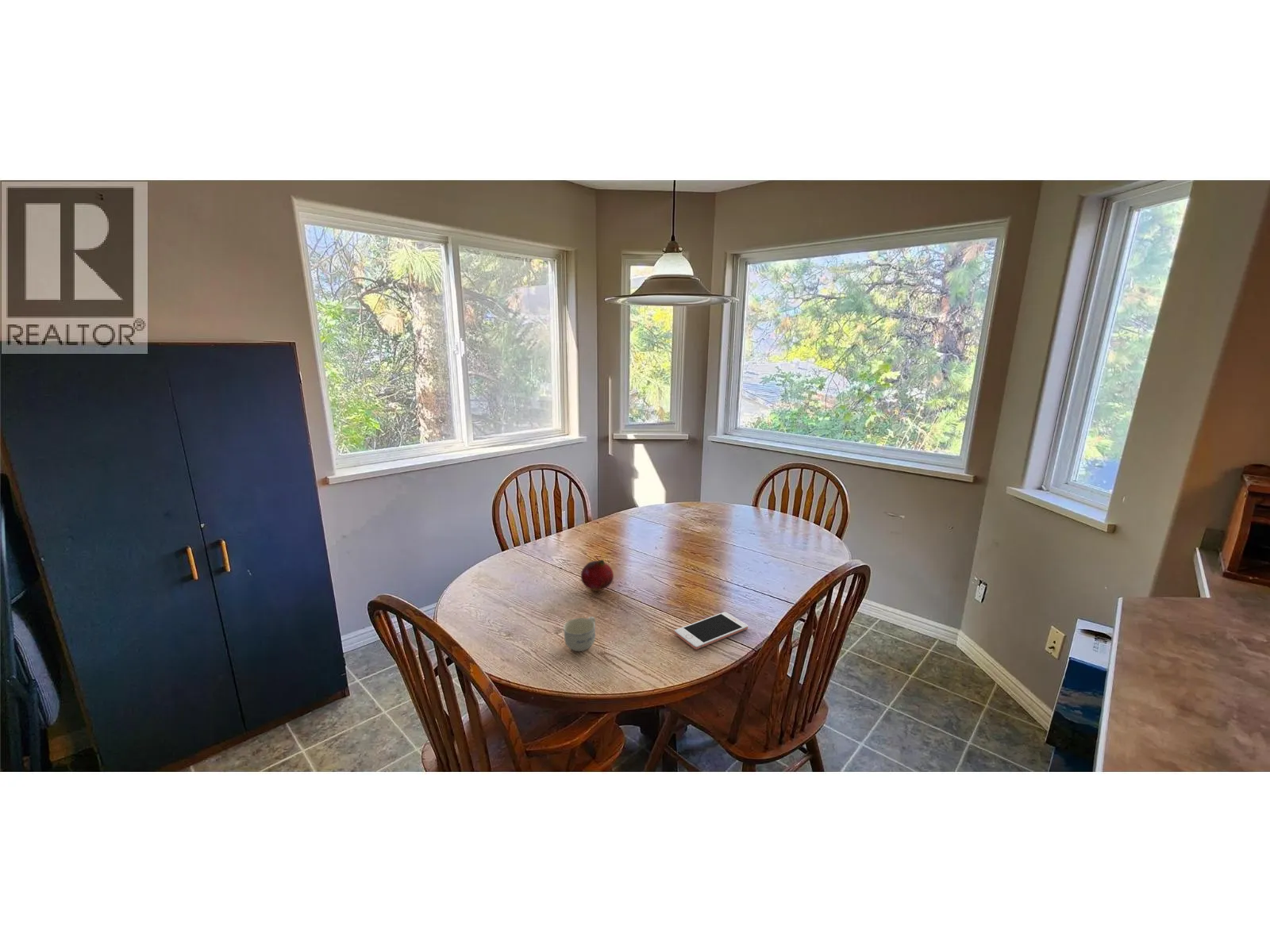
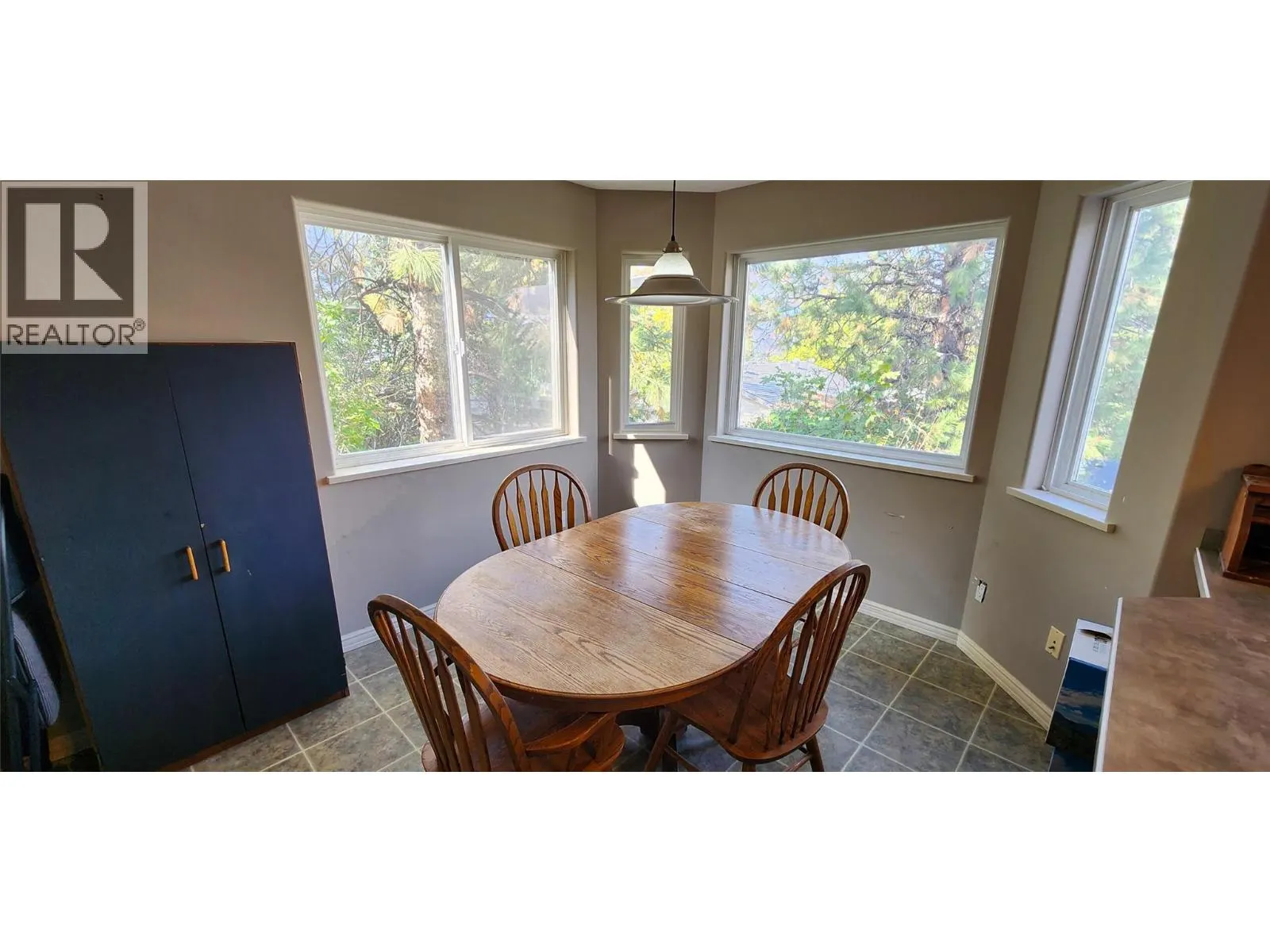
- cell phone [674,611,749,651]
- fruit [580,559,614,592]
- cup [563,616,596,652]
